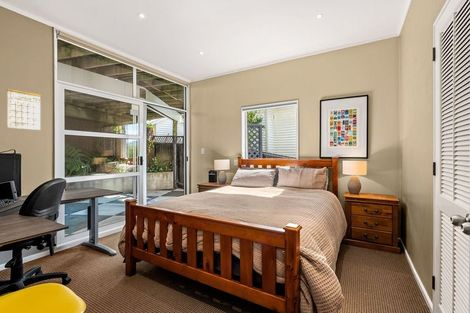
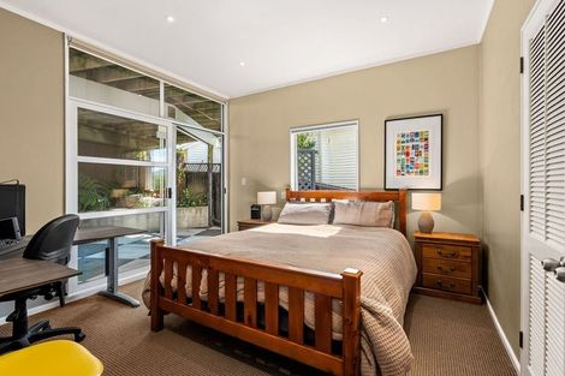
- calendar [6,85,42,131]
